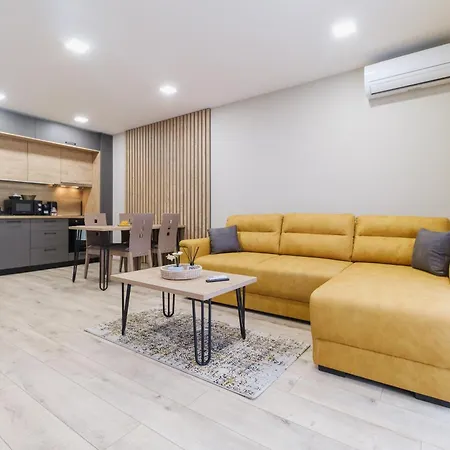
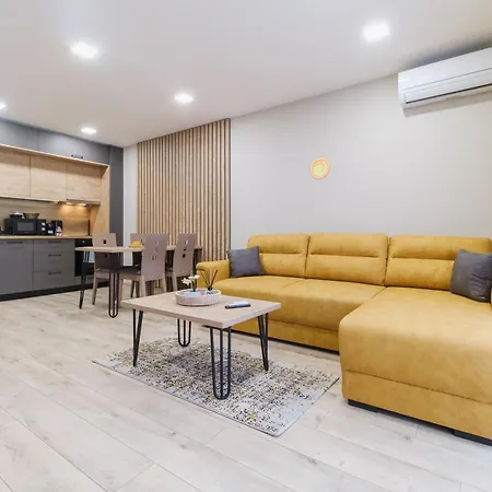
+ decorative plate [309,156,331,180]
